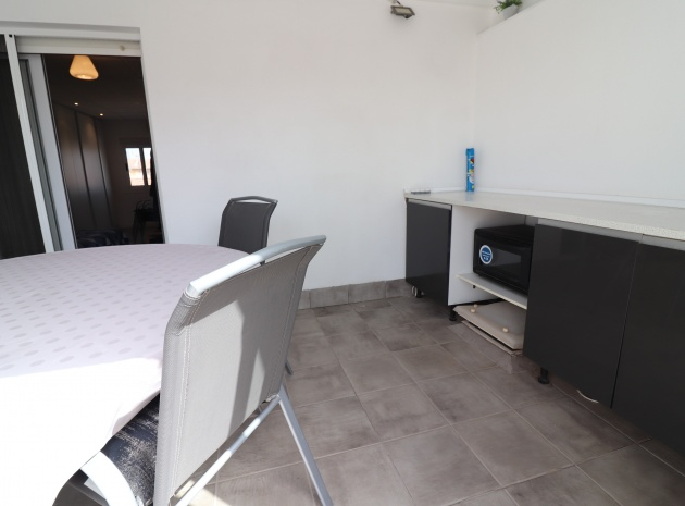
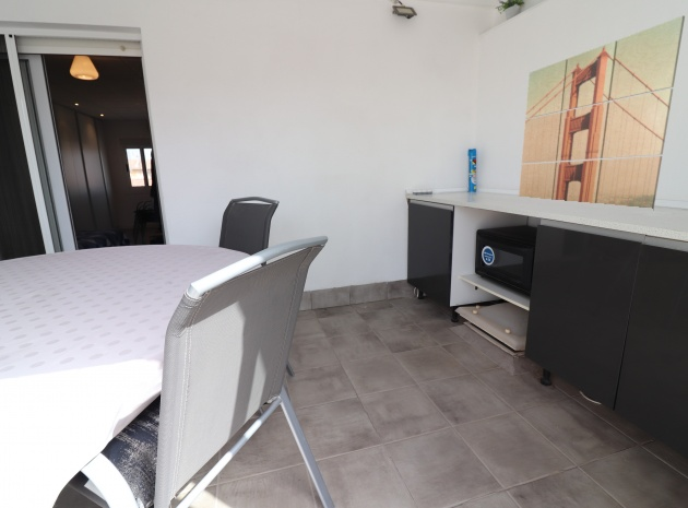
+ wall art [518,14,686,210]
